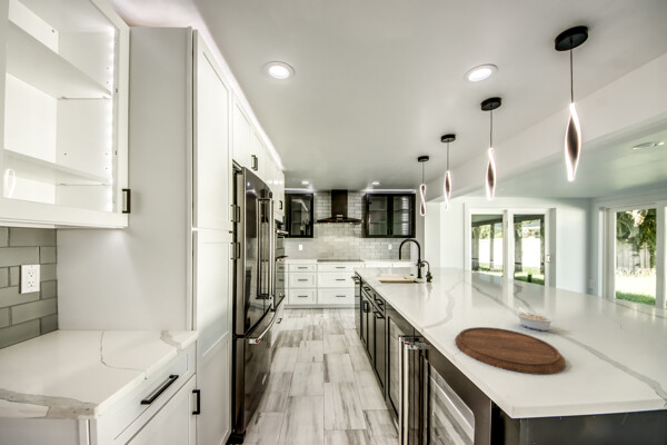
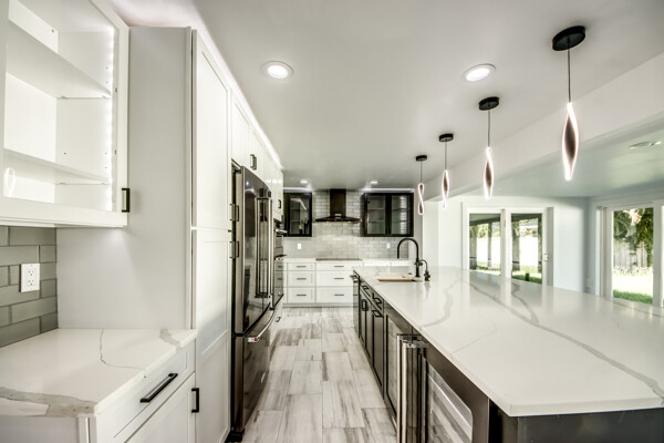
- legume [515,306,556,332]
- cutting board [455,326,566,376]
